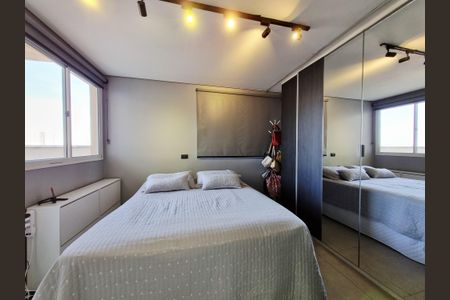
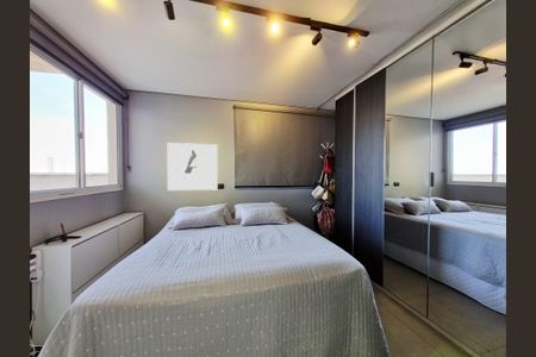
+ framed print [167,142,219,192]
